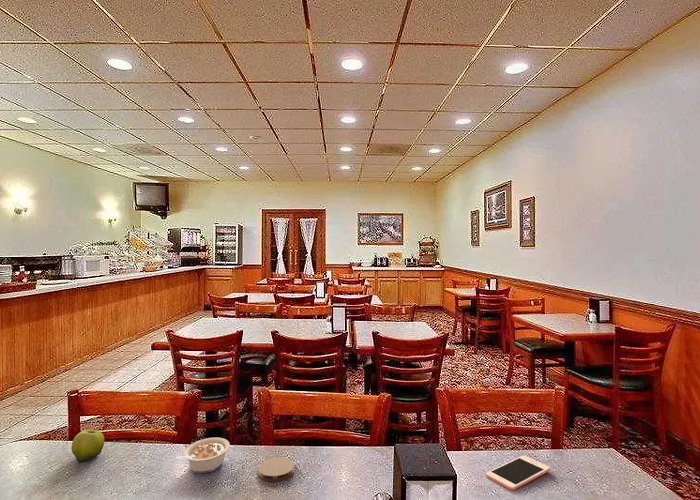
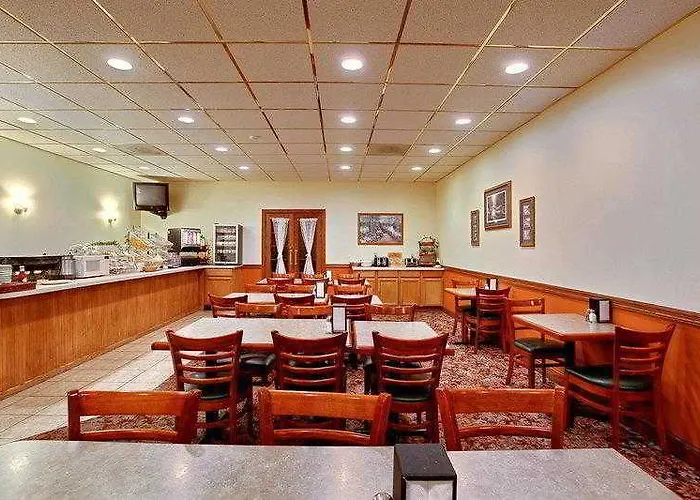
- cell phone [485,454,552,491]
- legume [175,437,231,474]
- coaster [257,457,295,482]
- fruit [71,428,105,463]
